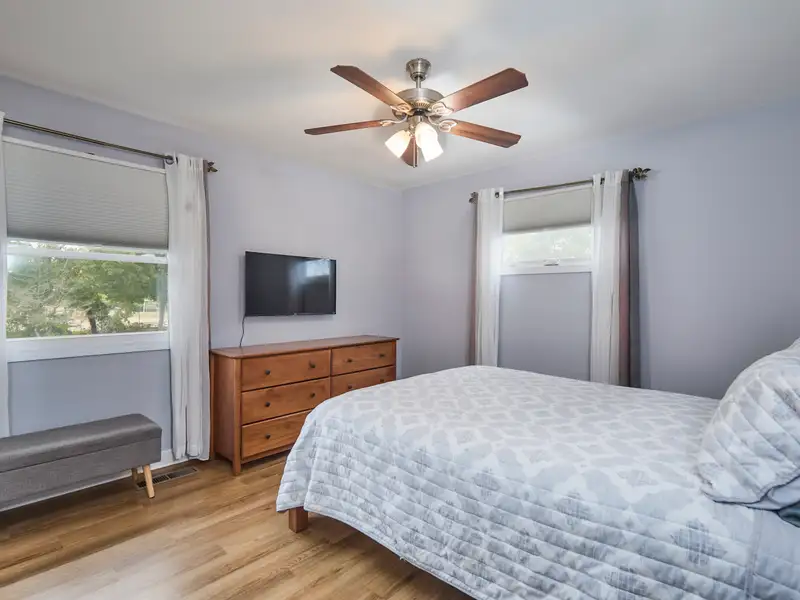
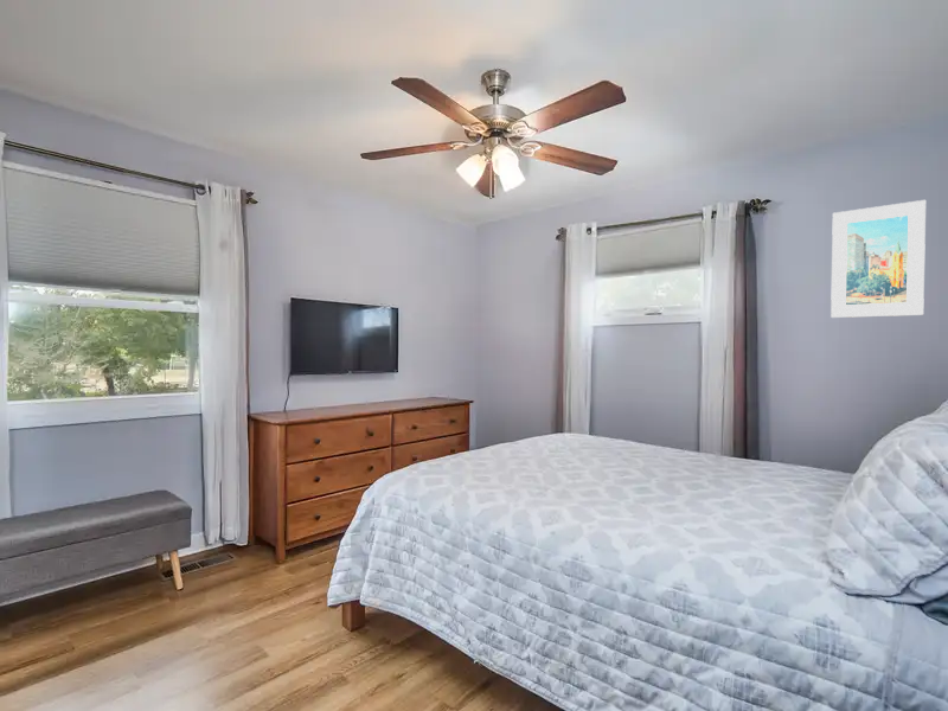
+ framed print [830,199,927,319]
